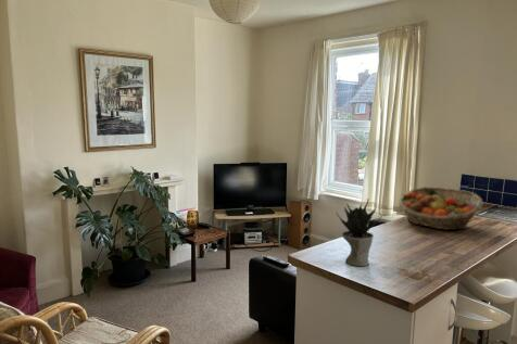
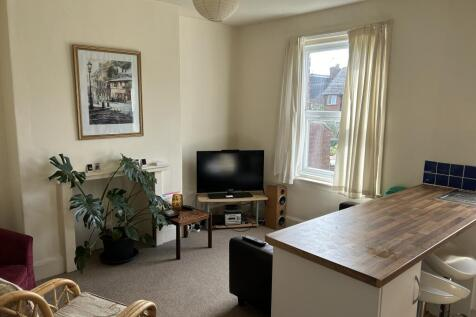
- fruit basket [398,186,483,231]
- potted plant [336,199,383,267]
